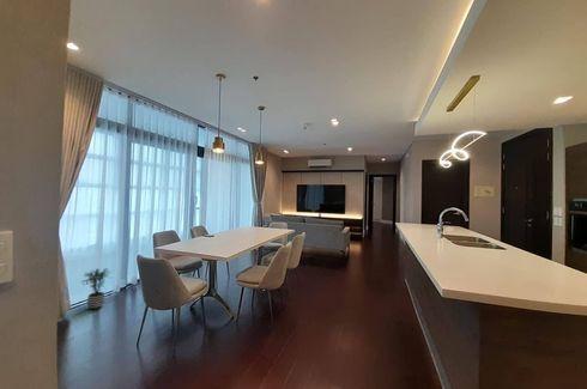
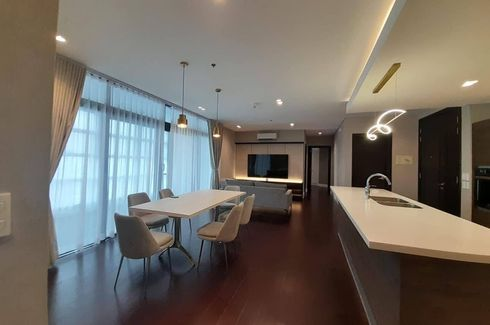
- potted plant [80,267,113,311]
